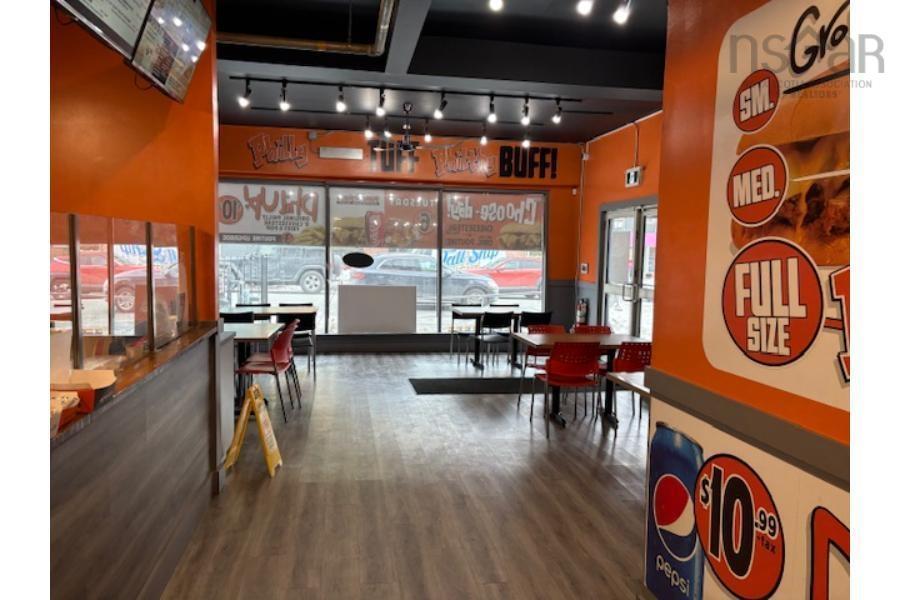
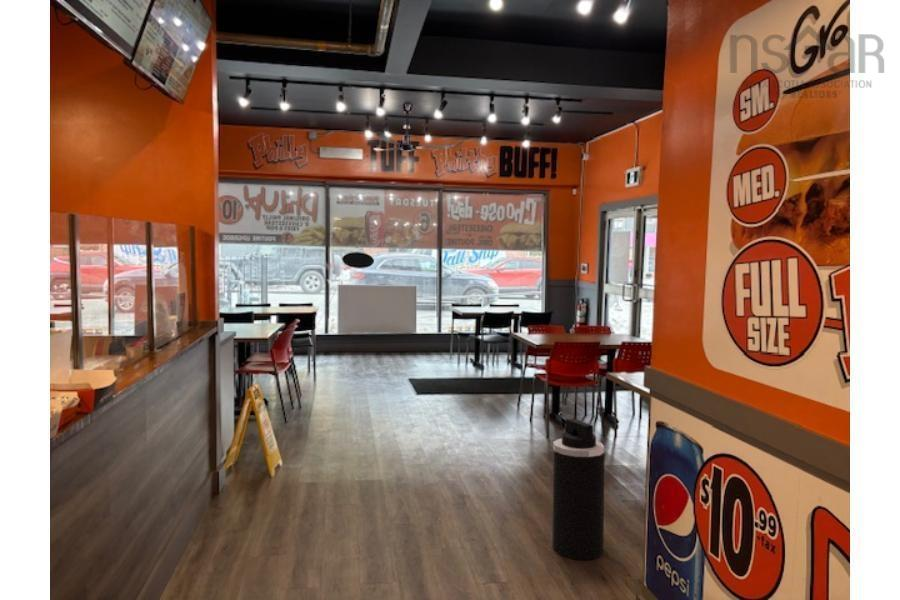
+ trash can [551,417,606,561]
